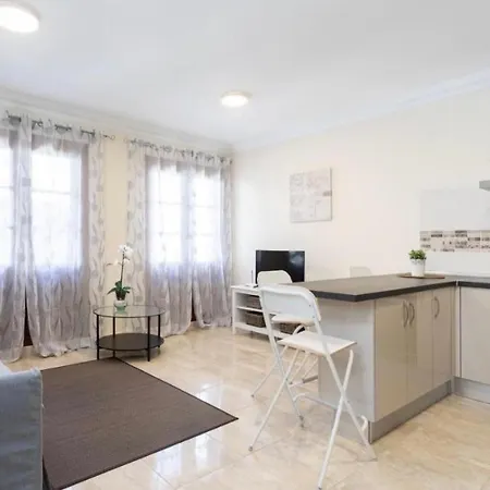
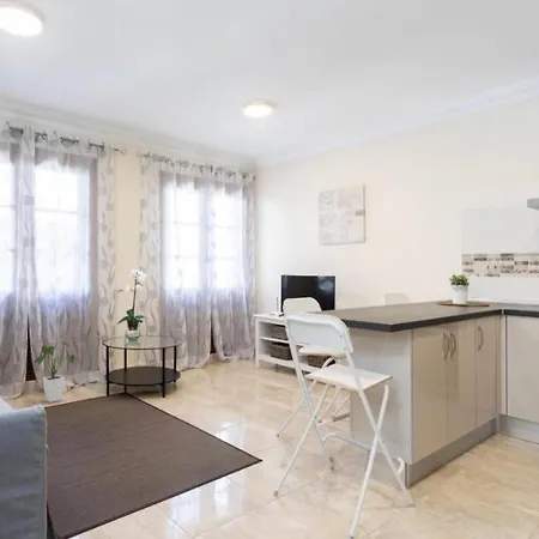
+ house plant [32,340,77,404]
